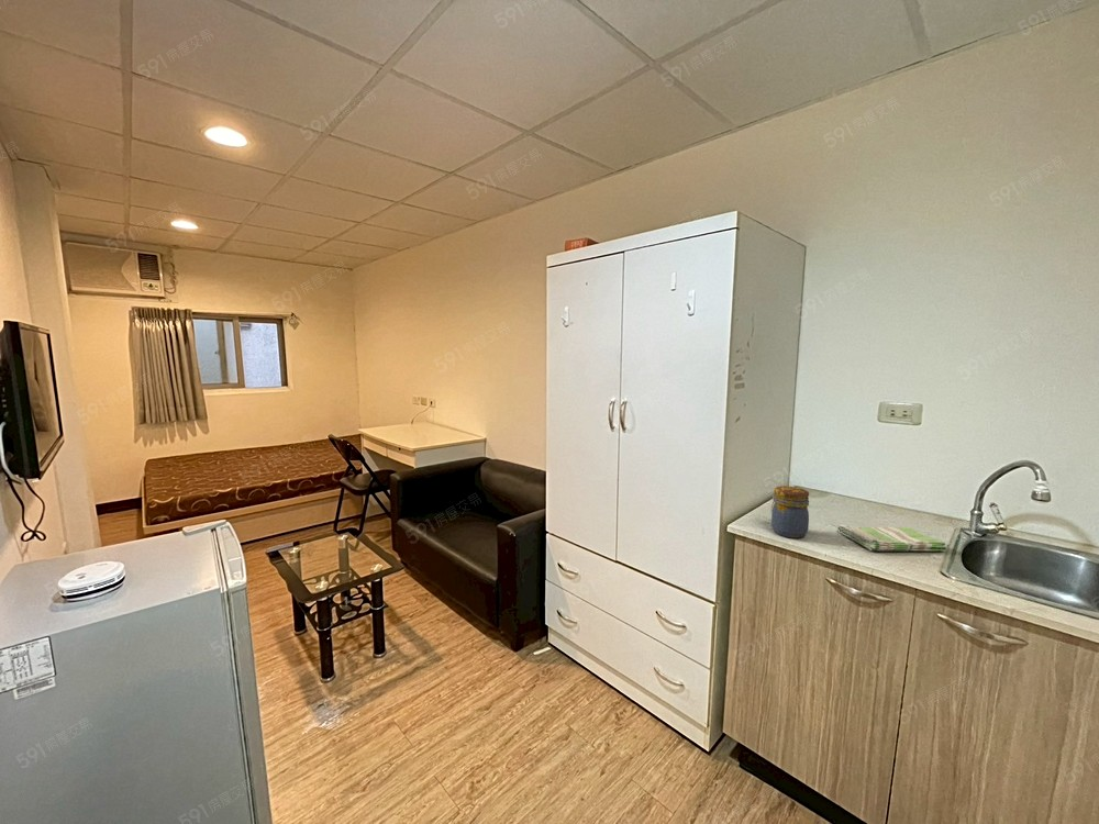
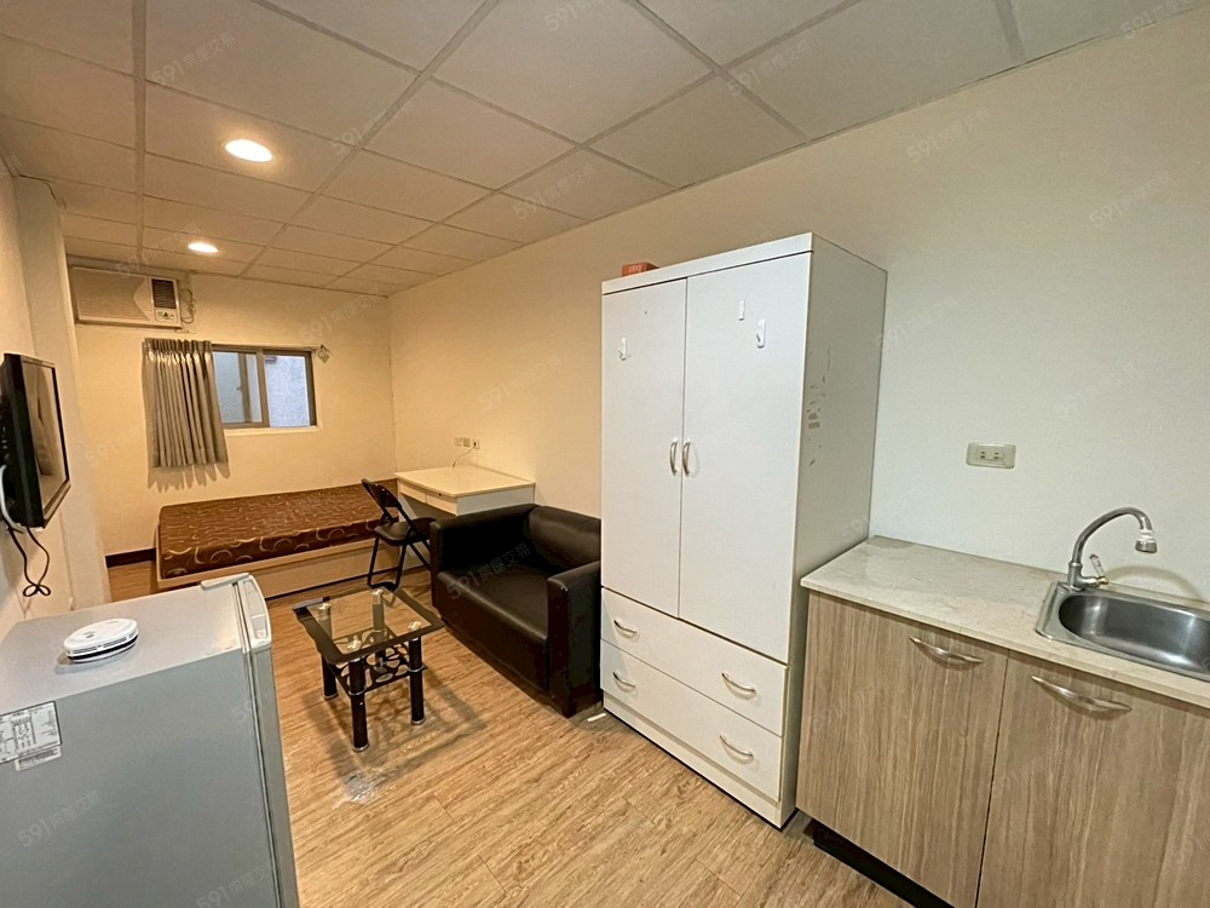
- dish towel [836,524,947,552]
- jar [770,486,810,538]
